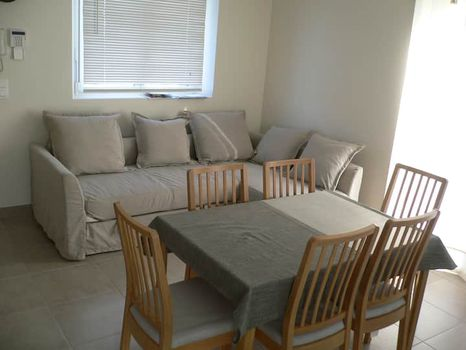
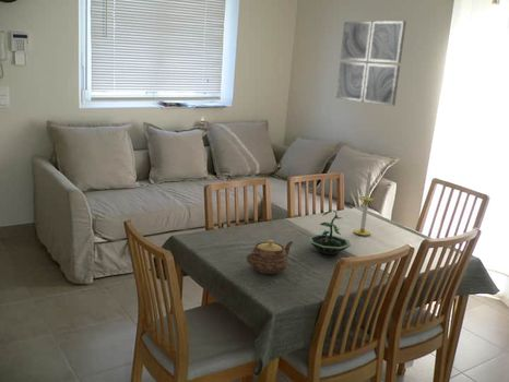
+ teapot [246,239,294,275]
+ candle [353,169,375,237]
+ wall art [335,20,407,107]
+ terrarium [307,208,352,255]
